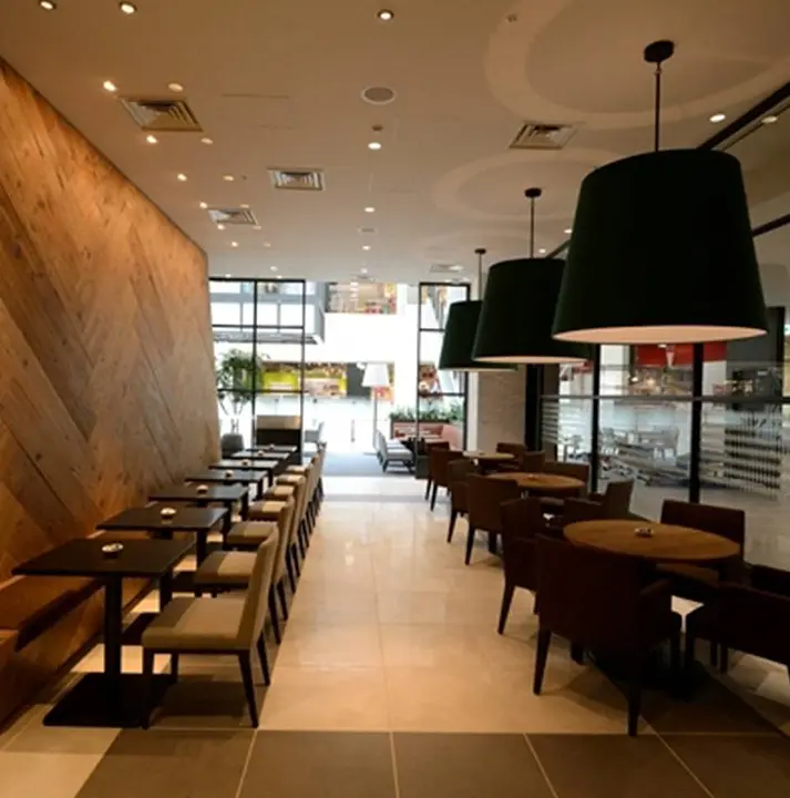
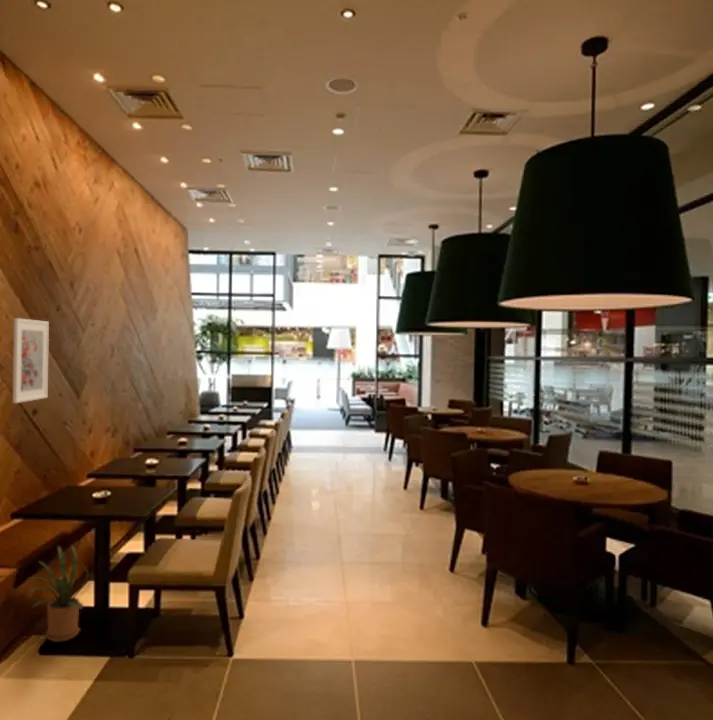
+ house plant [29,544,89,643]
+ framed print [12,317,50,404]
